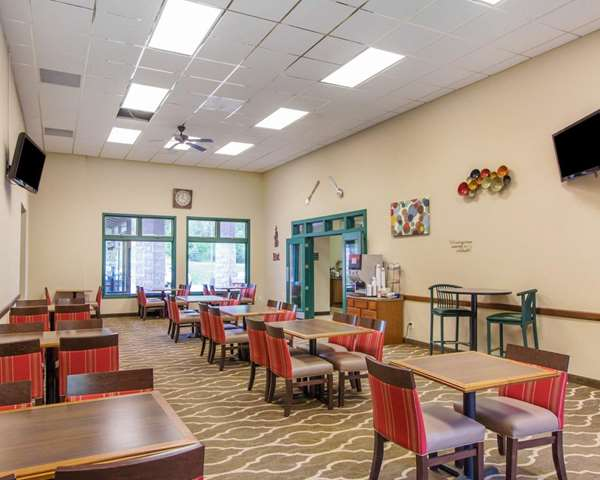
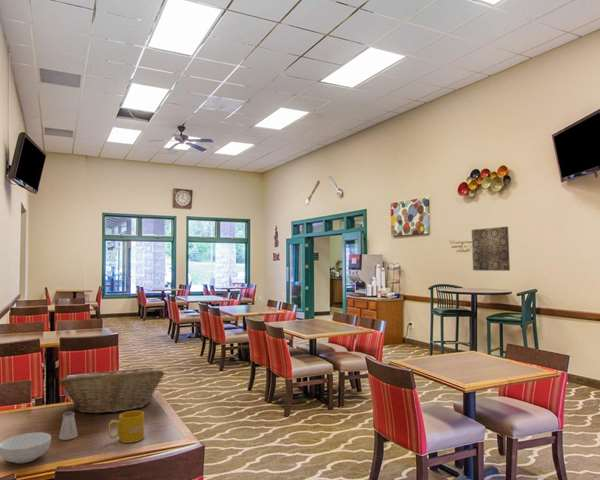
+ fruit basket [58,368,166,414]
+ mug [107,410,145,444]
+ cereal bowl [0,431,52,464]
+ wall art [471,226,511,272]
+ saltshaker [58,410,79,441]
